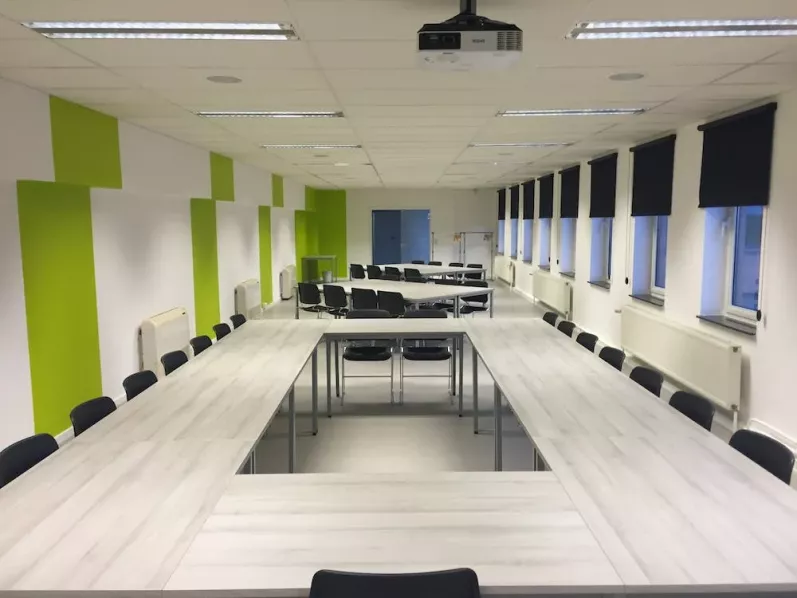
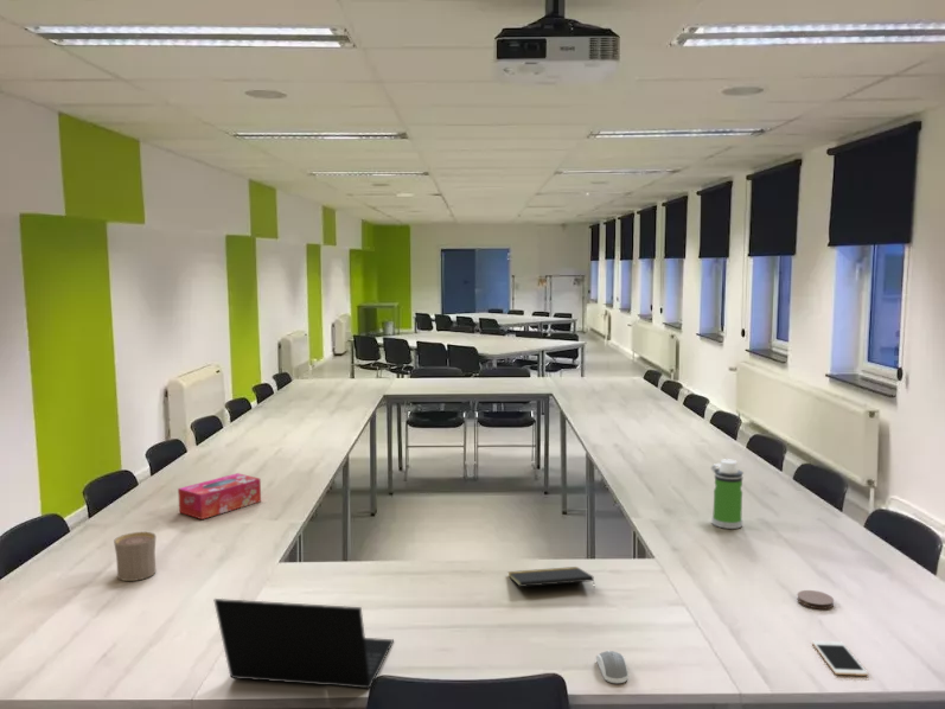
+ cell phone [811,640,869,677]
+ tissue box [177,472,262,520]
+ coaster [796,589,835,611]
+ water bottle [710,458,745,530]
+ laptop [213,598,395,690]
+ cup [113,531,157,582]
+ notepad [506,566,596,592]
+ computer mouse [595,650,630,684]
